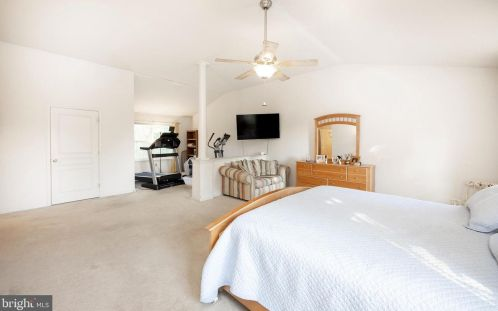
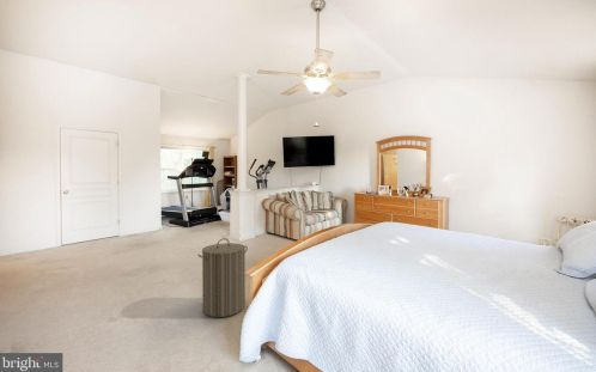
+ laundry hamper [196,237,249,318]
